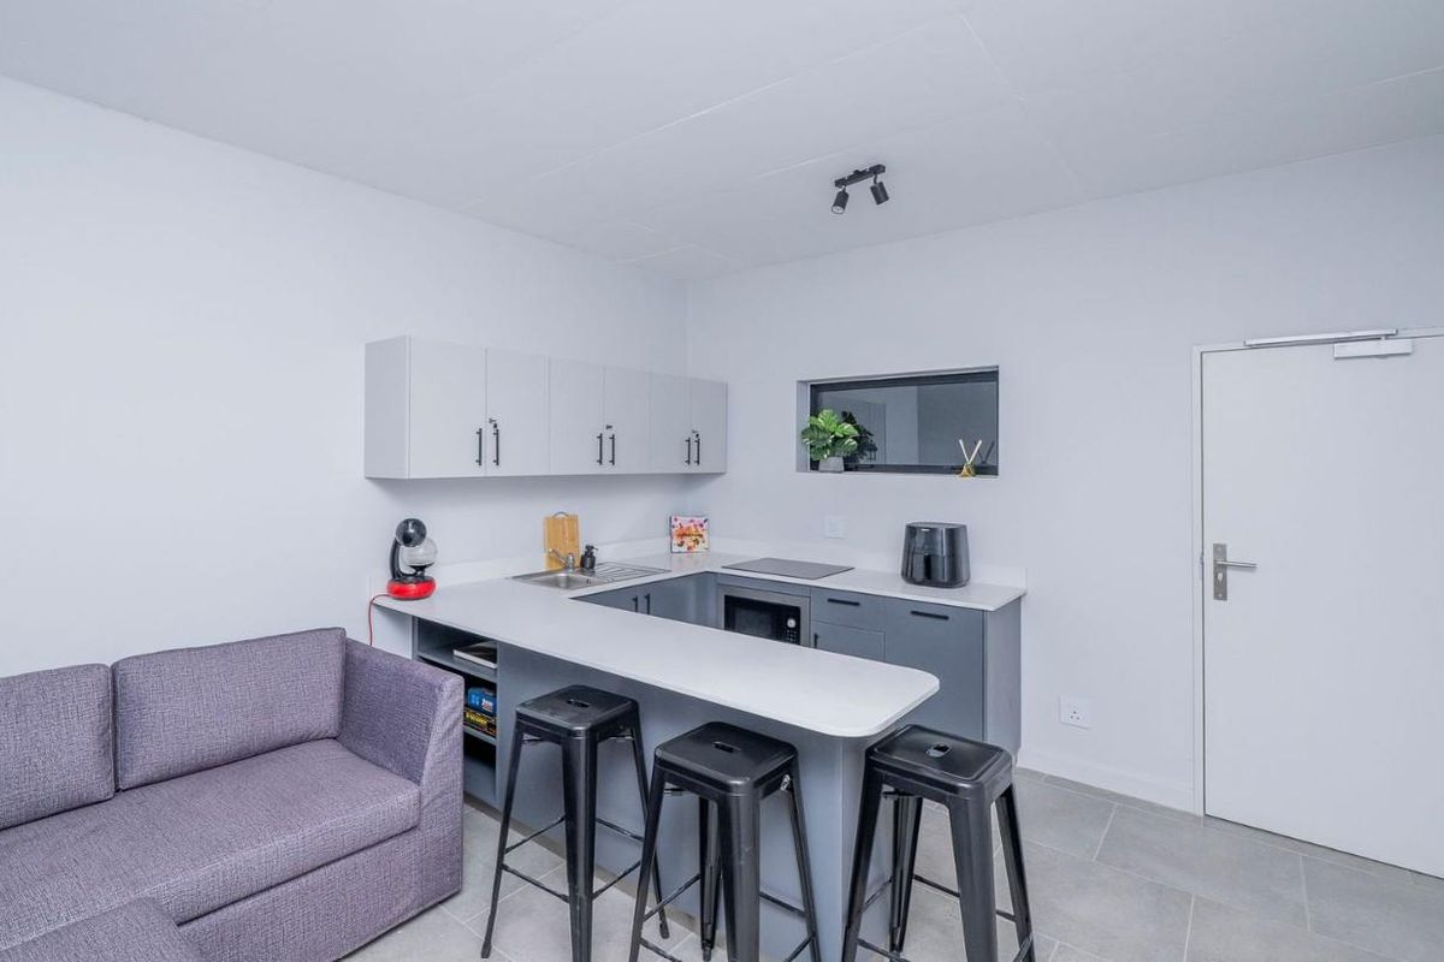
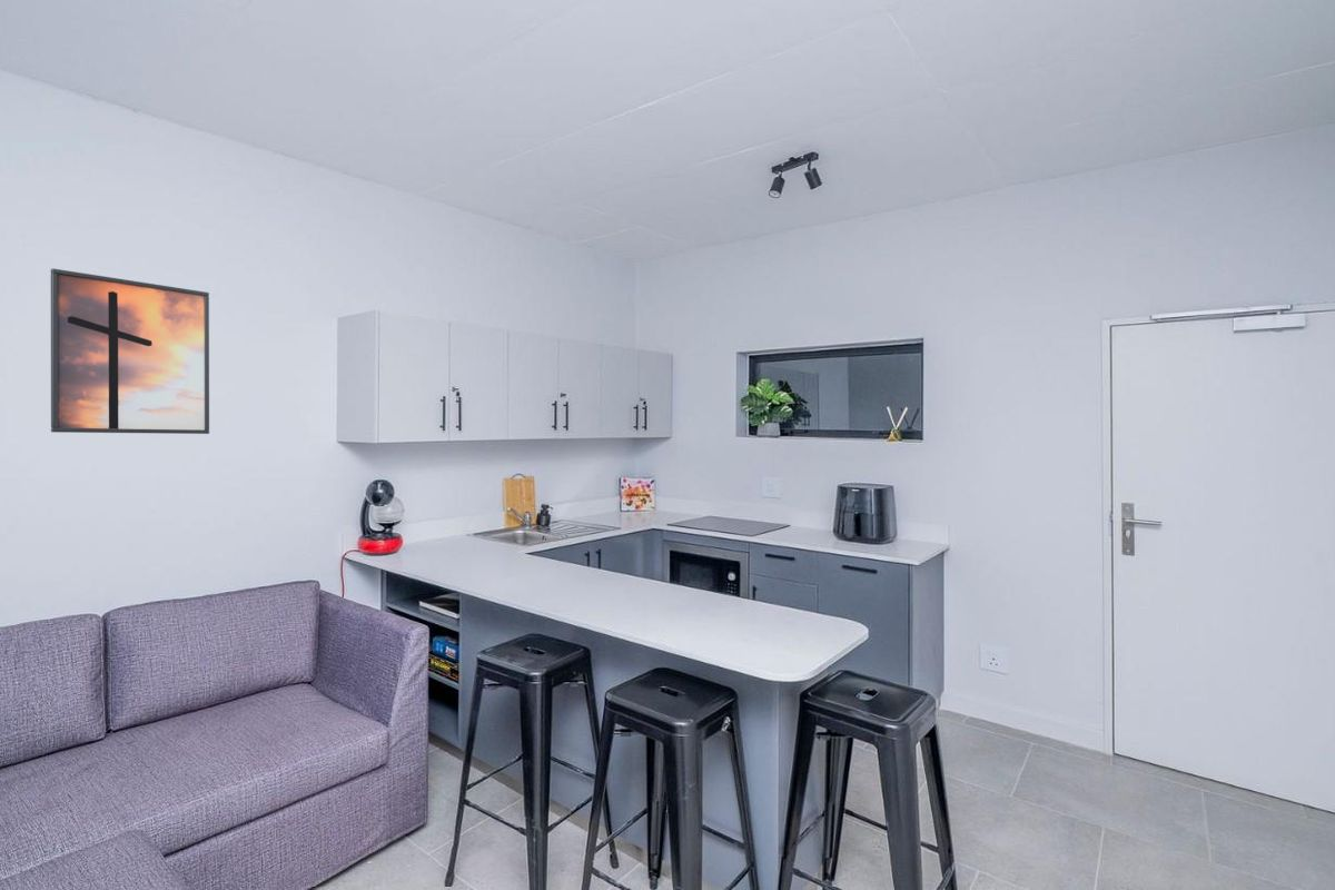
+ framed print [50,267,210,435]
